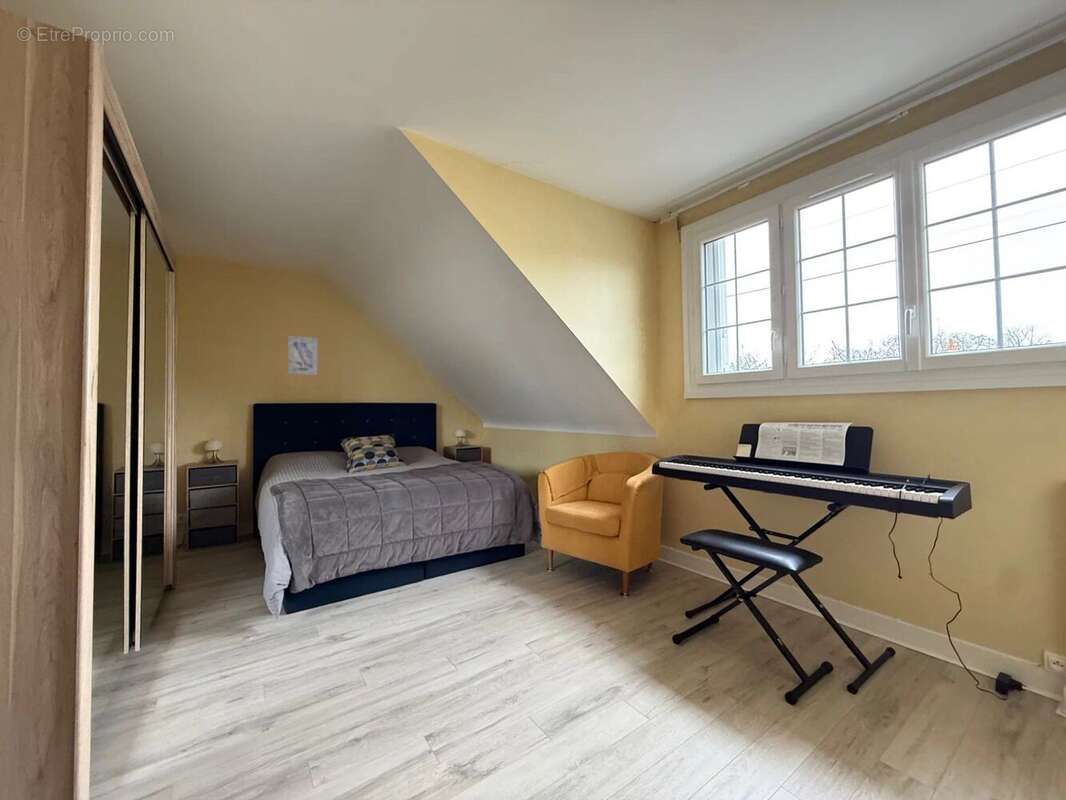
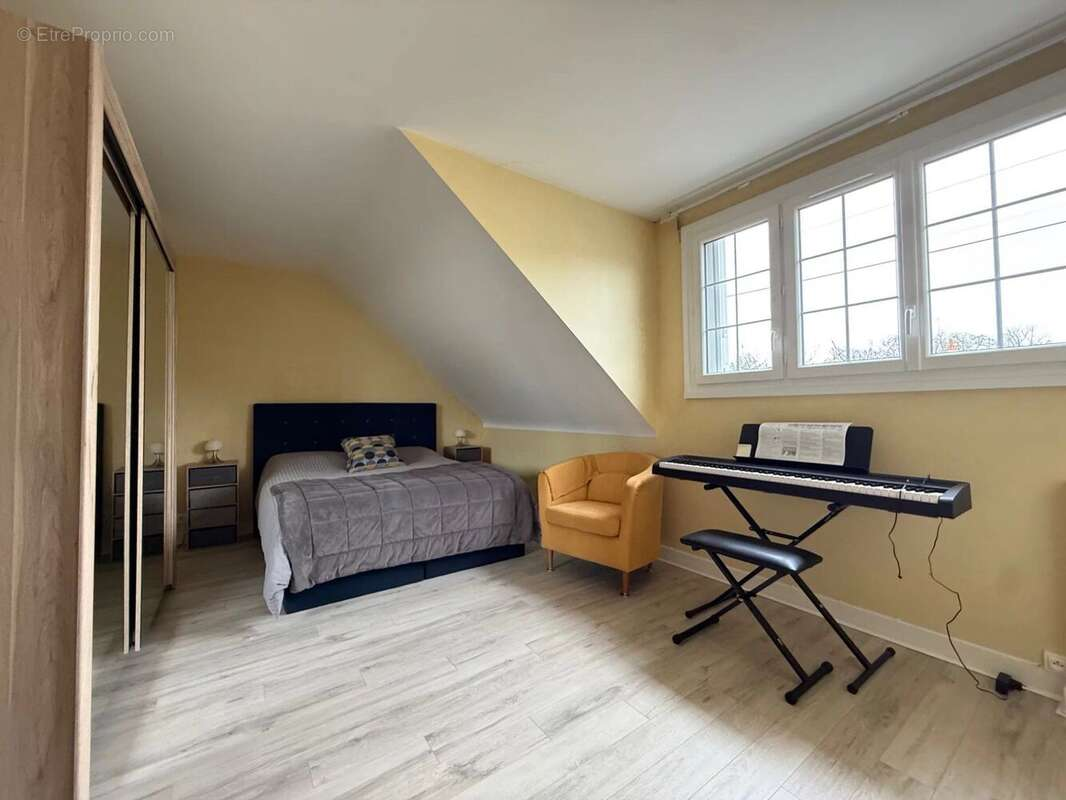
- wall art [287,335,318,376]
